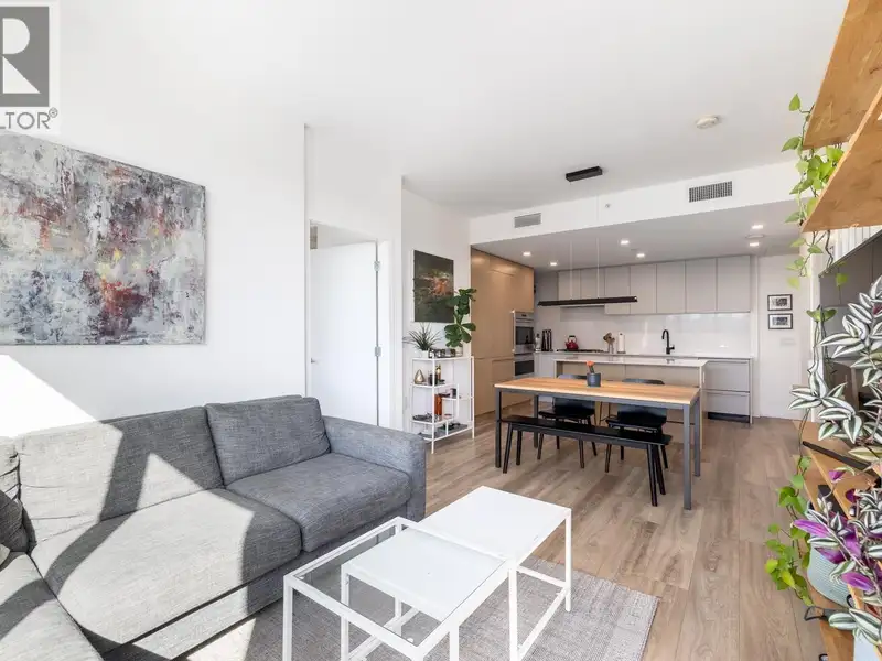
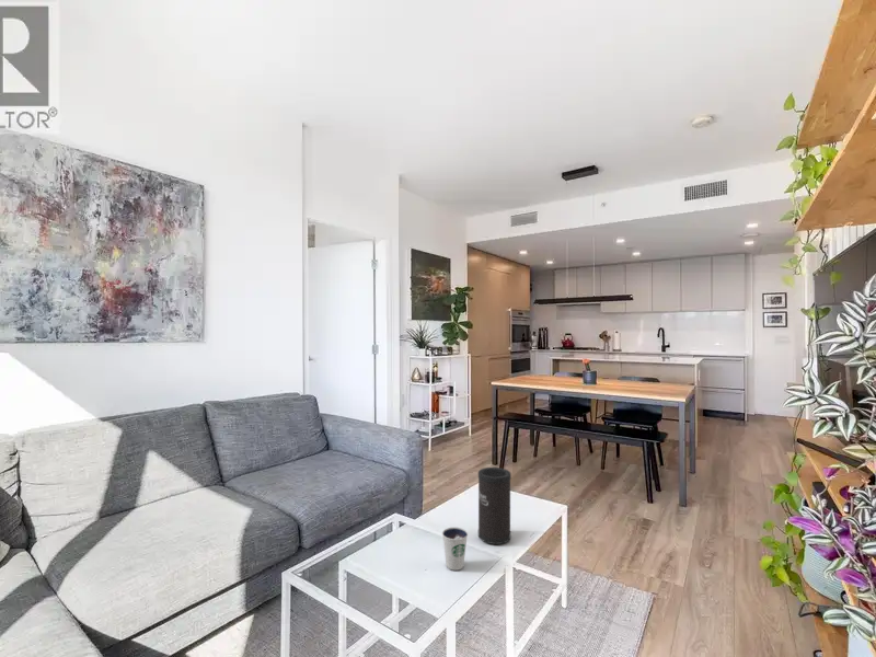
+ dixie cup [441,527,469,572]
+ speaker [477,466,512,546]
